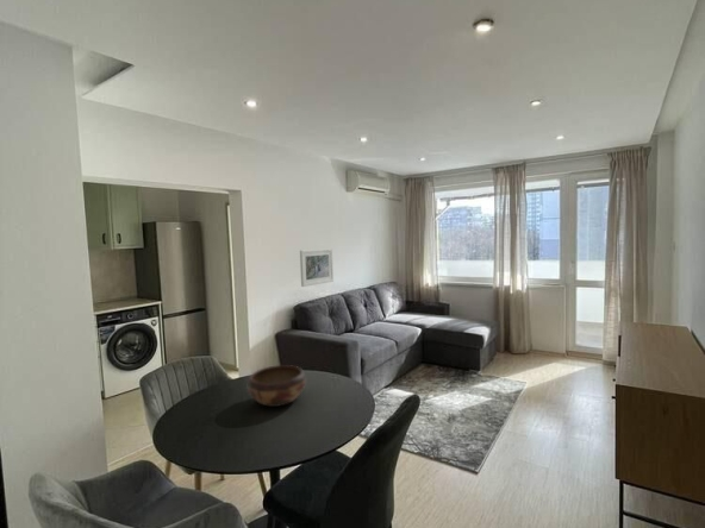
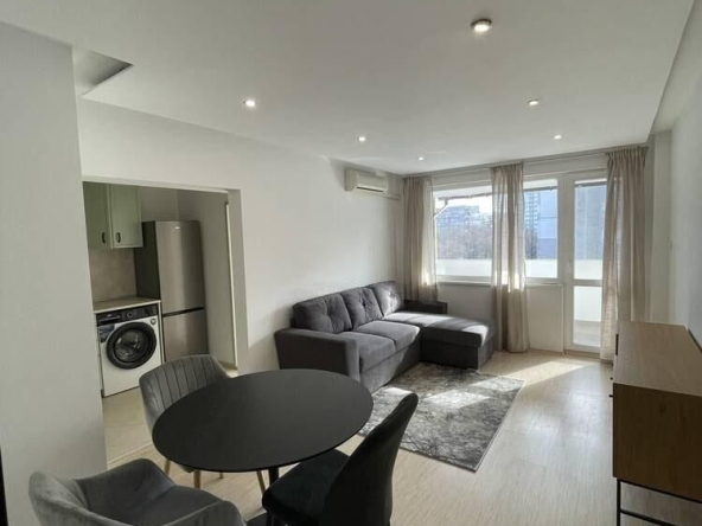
- decorative bowl [247,364,307,408]
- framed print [299,247,335,288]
